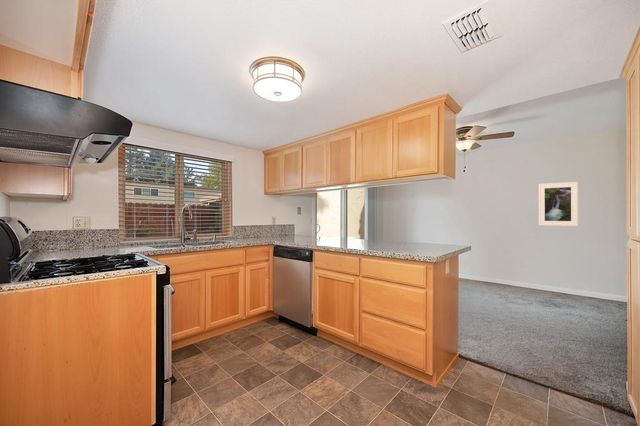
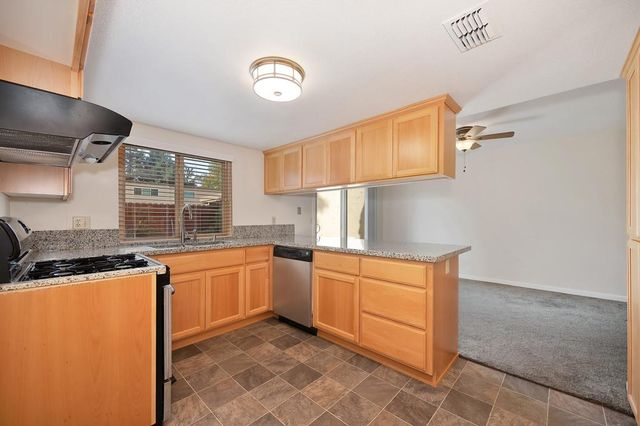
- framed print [538,181,579,227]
